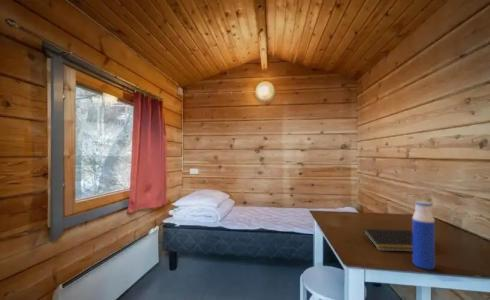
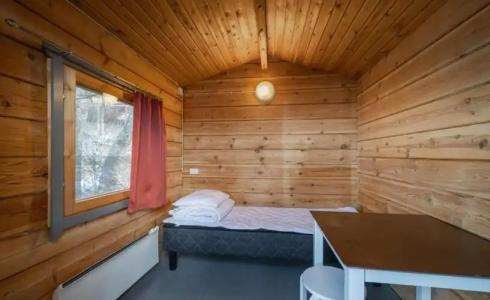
- water bottle [411,200,436,271]
- notepad [362,228,413,253]
